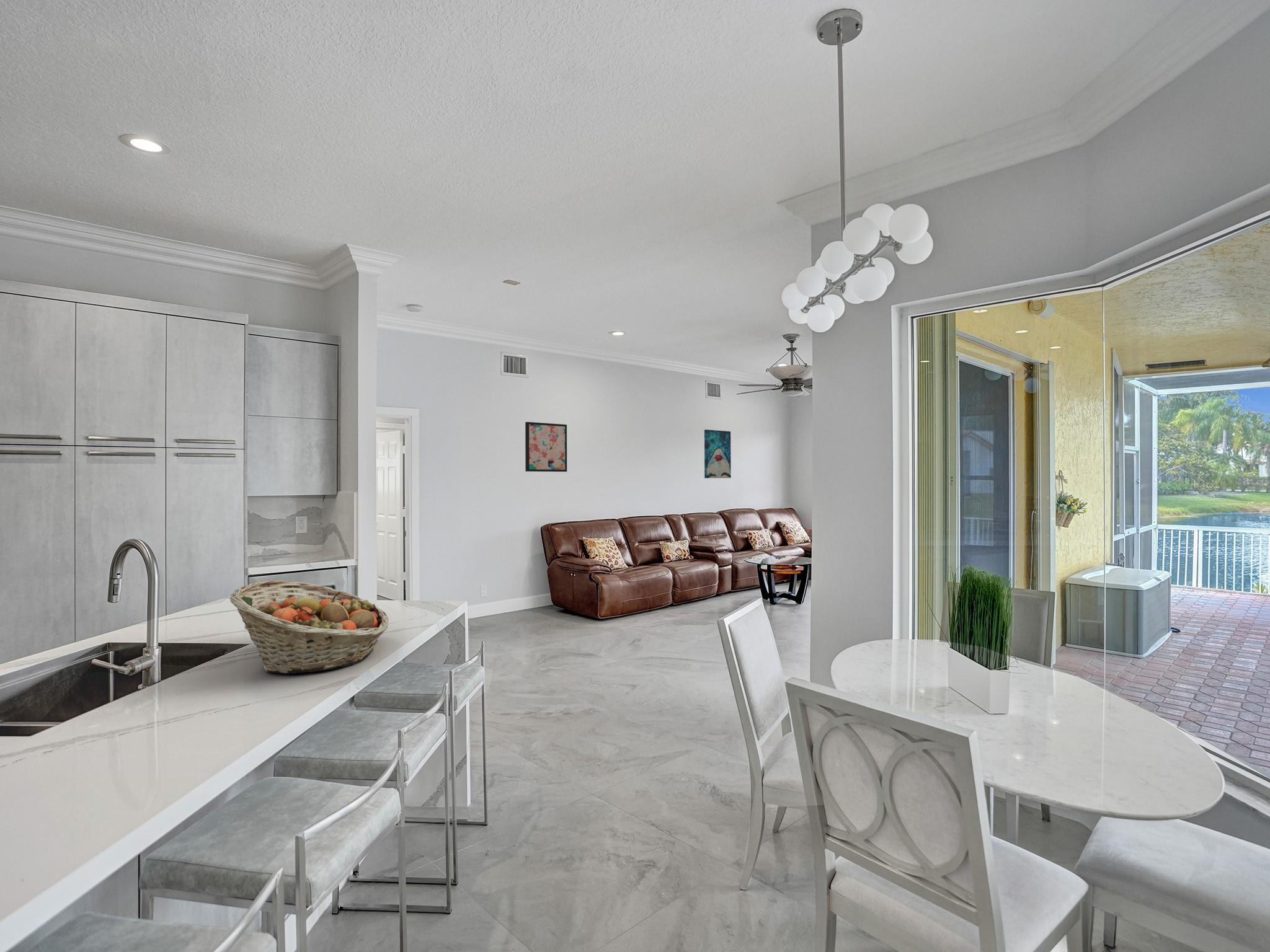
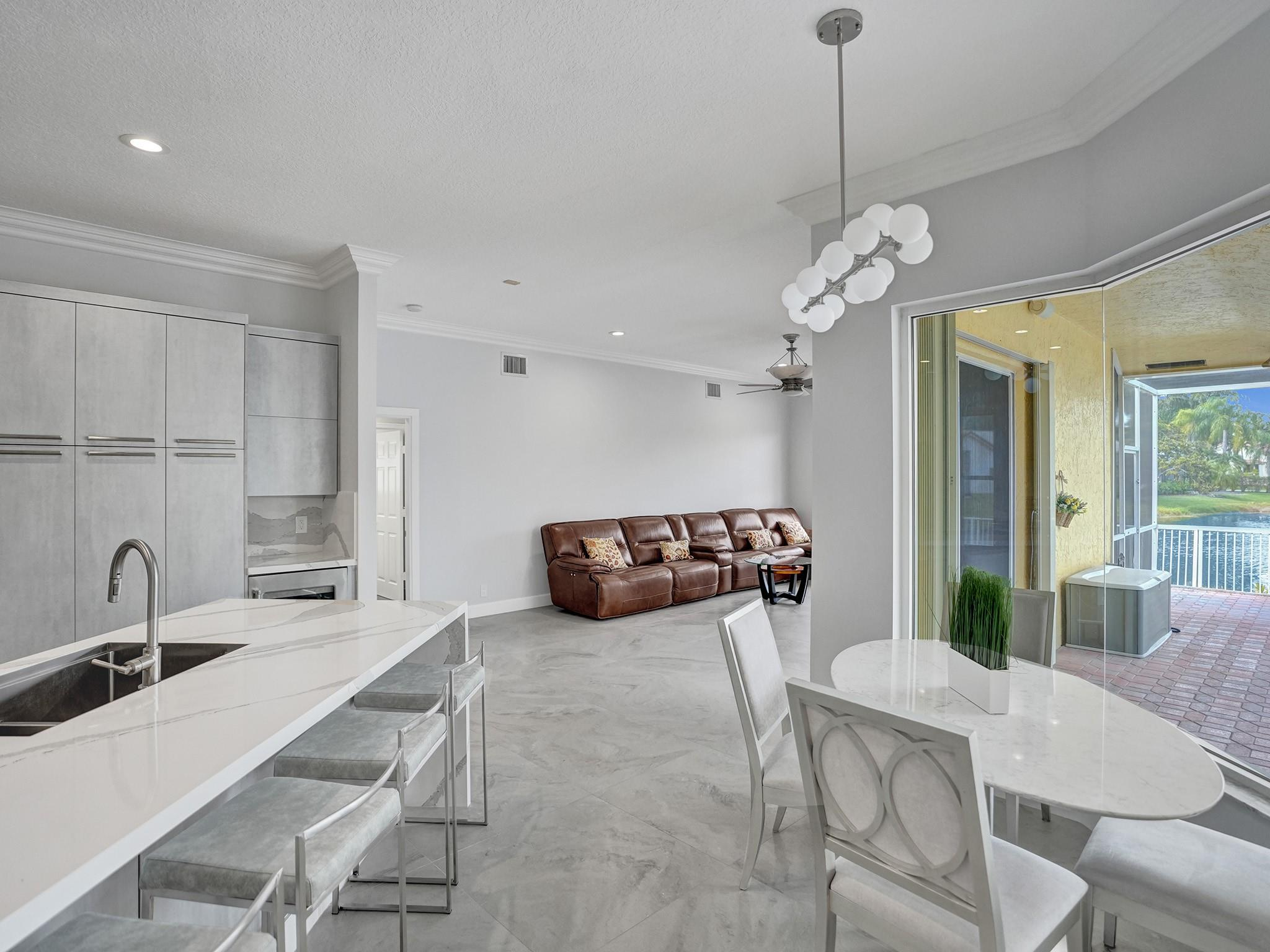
- wall art [704,429,732,479]
- fruit basket [229,580,389,674]
- wall art [525,421,567,472]
